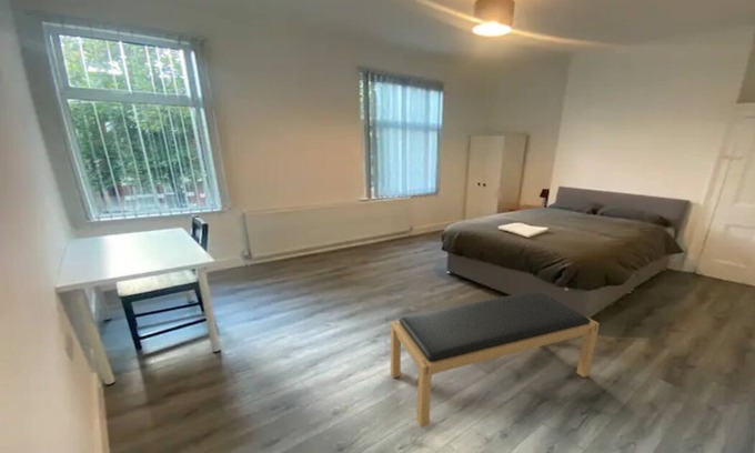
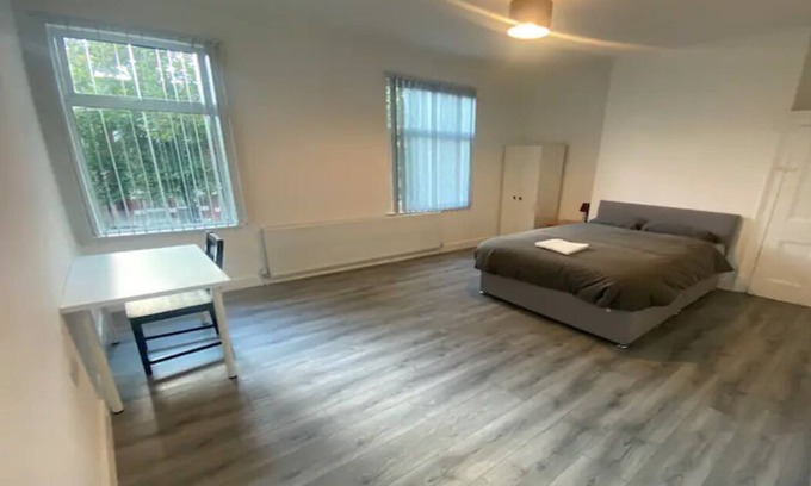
- bench [390,290,601,429]
